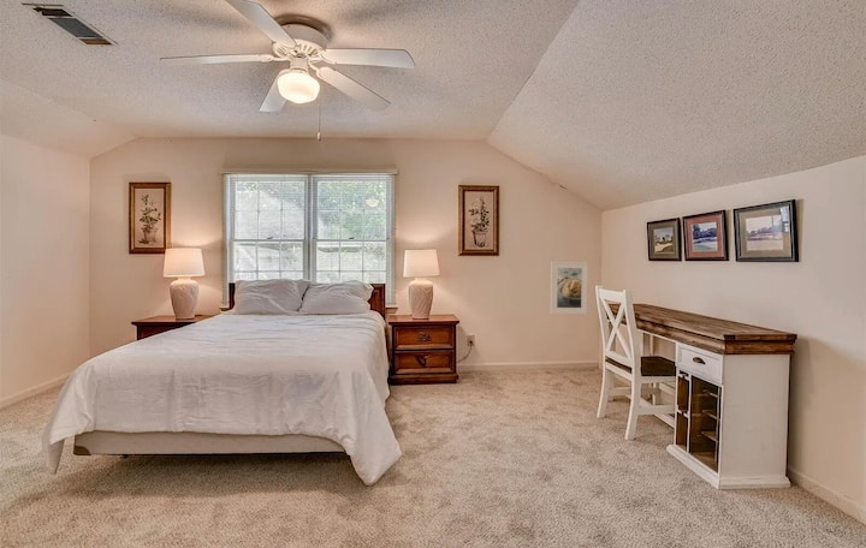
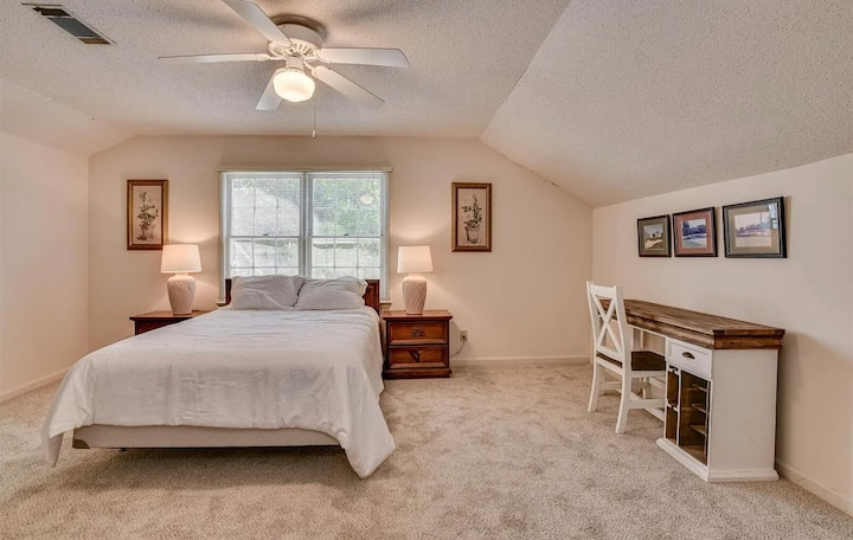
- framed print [550,261,589,315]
